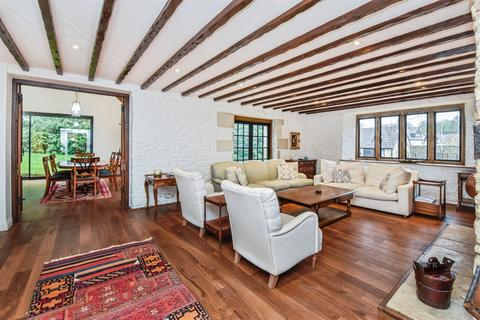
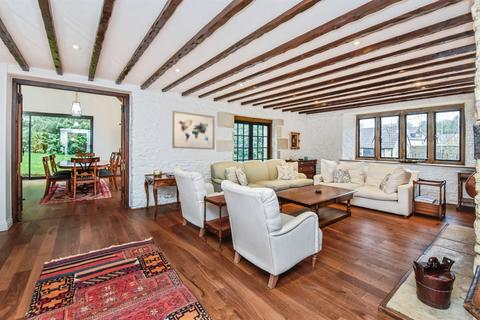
+ wall art [171,110,215,150]
